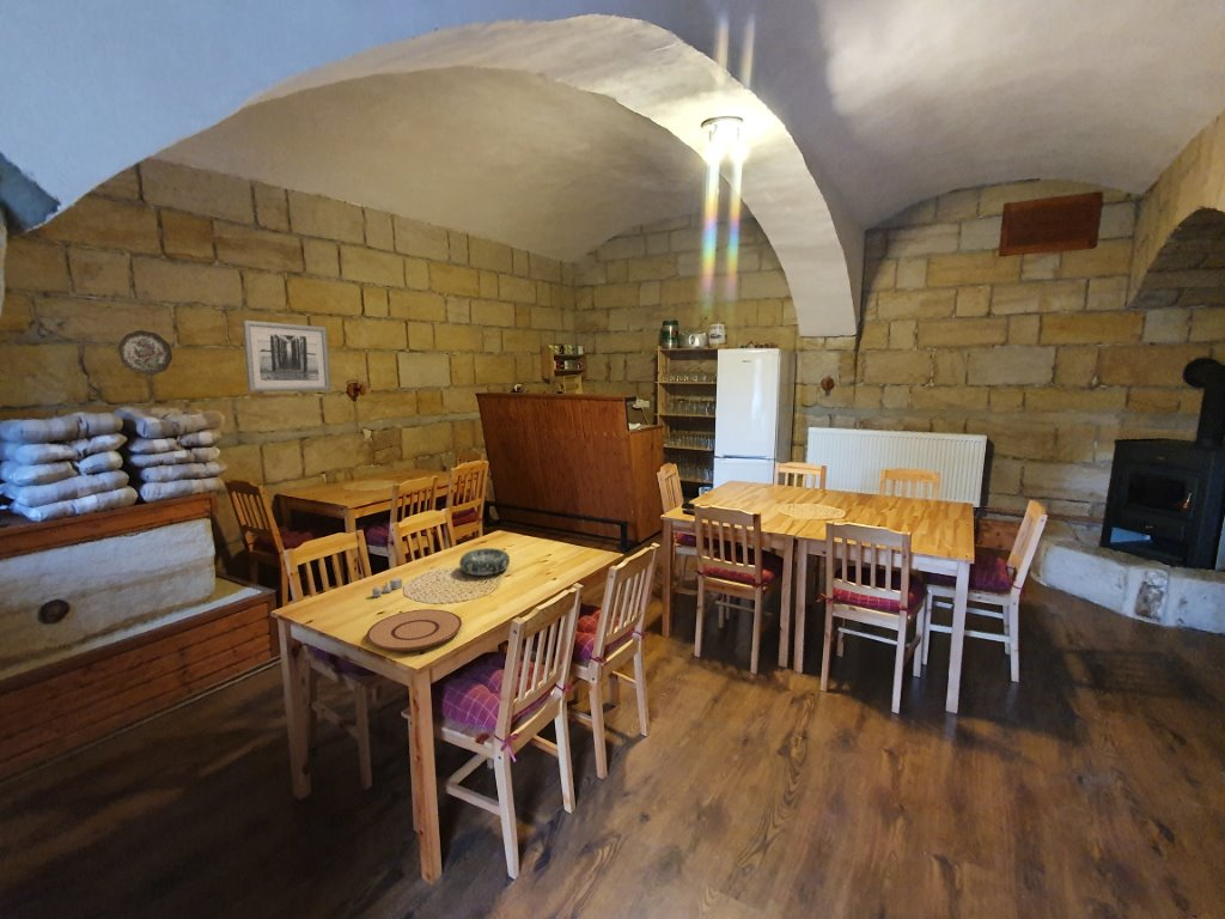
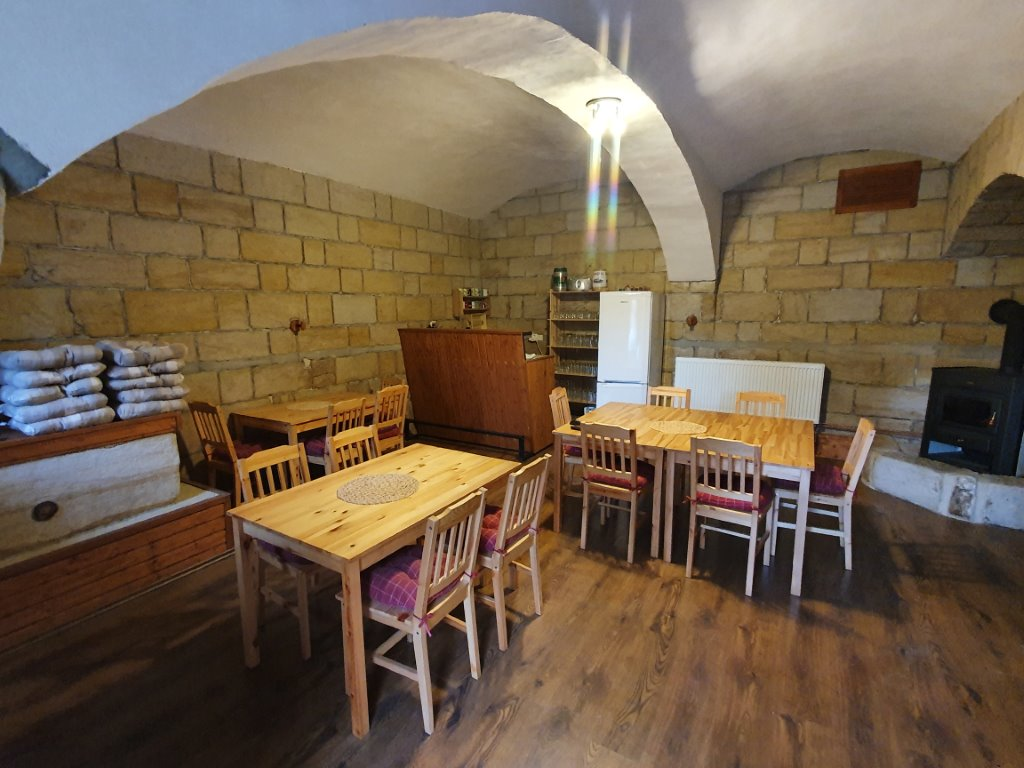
- decorative bowl [458,547,511,577]
- plate [365,608,463,653]
- salt and pepper shaker set [371,577,403,598]
- wall art [242,319,331,392]
- decorative plate [117,329,173,377]
